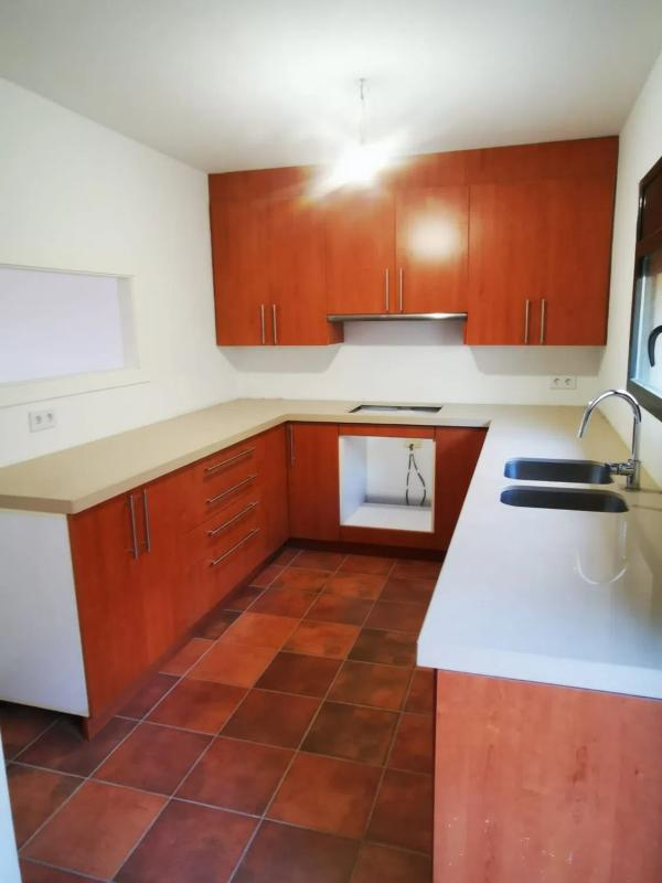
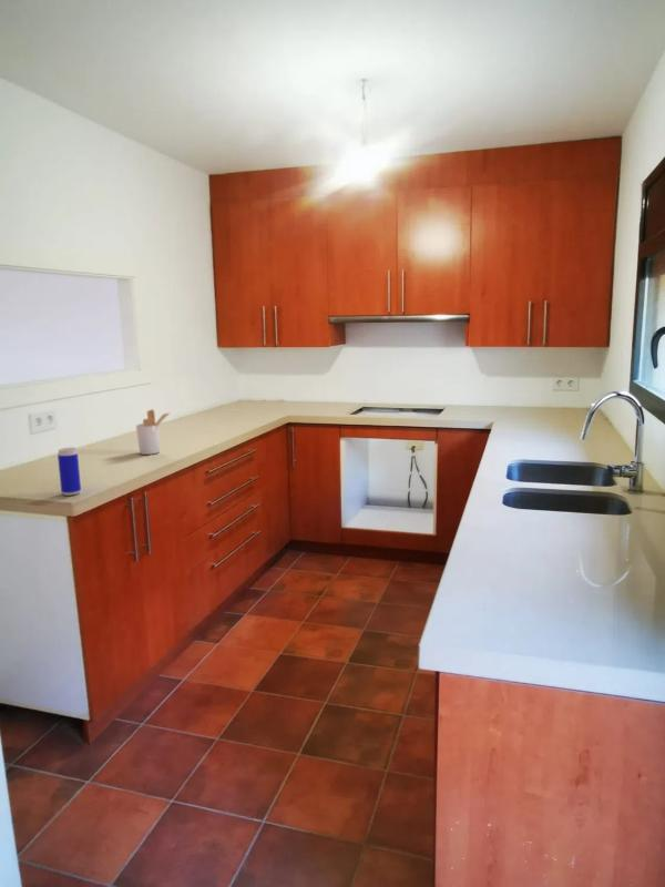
+ utensil holder [135,408,172,456]
+ beverage can [57,447,82,497]
